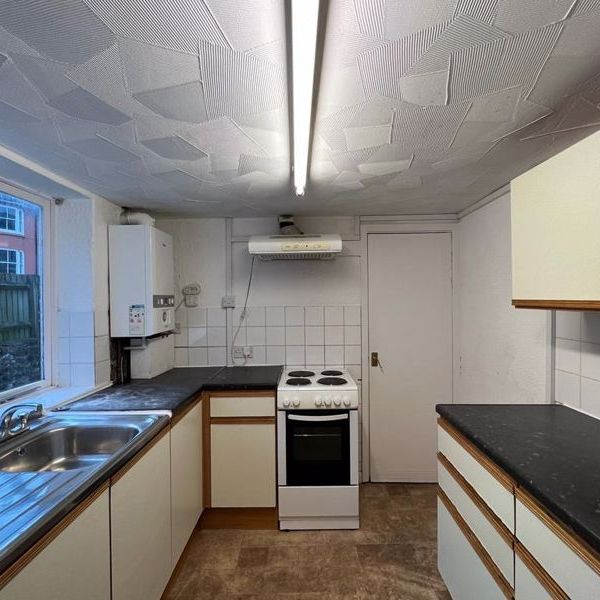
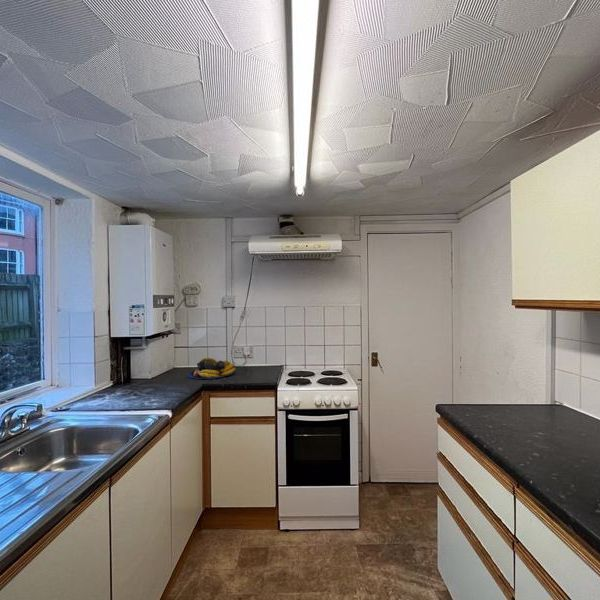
+ fruit bowl [187,357,236,380]
